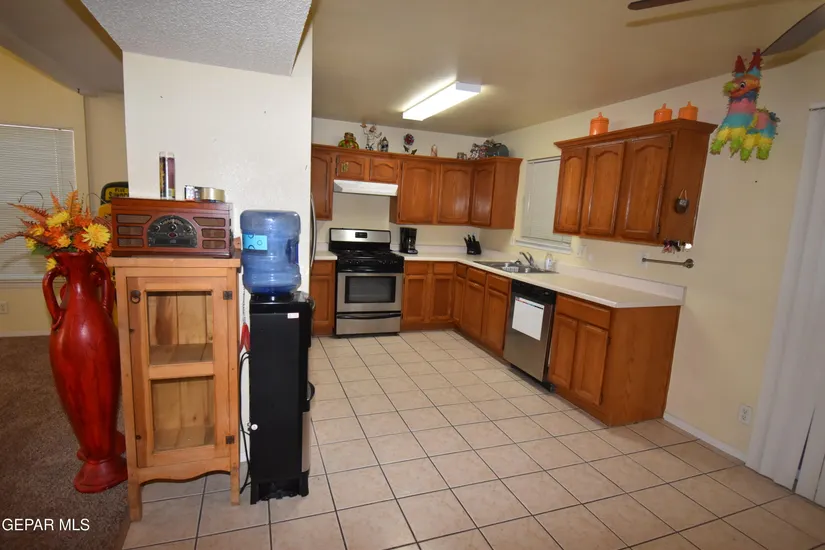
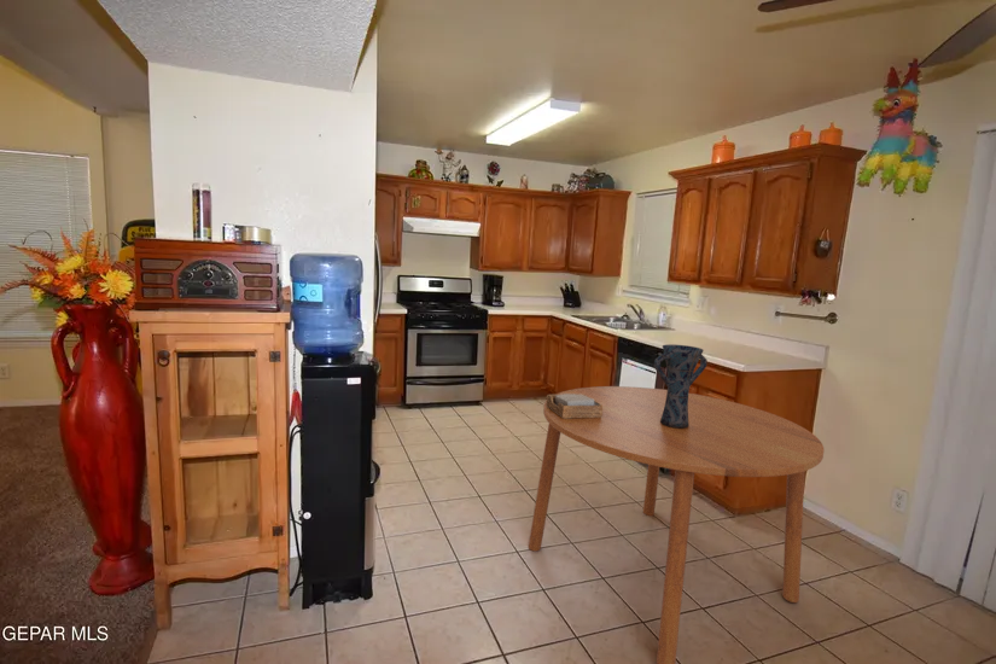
+ dining table [528,385,826,664]
+ vase [653,343,709,429]
+ napkin holder [546,394,602,419]
